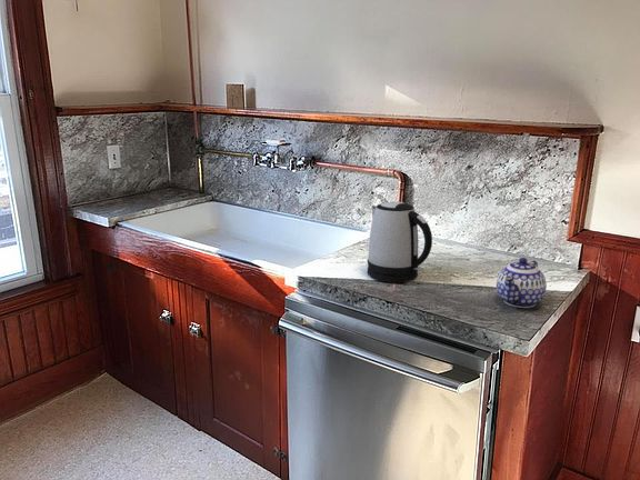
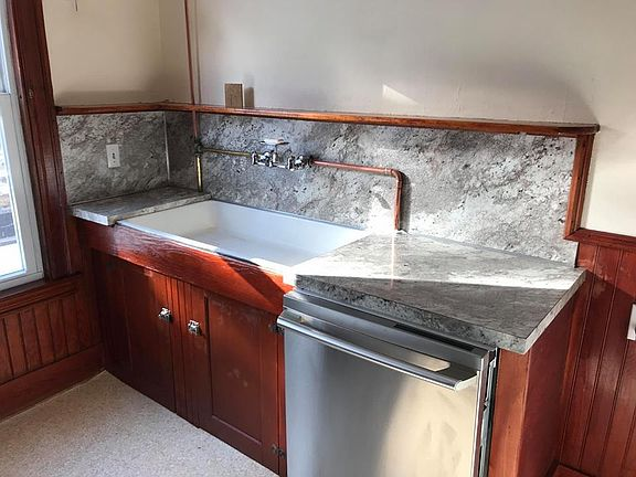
- teapot [496,257,548,309]
- kettle [367,201,433,283]
